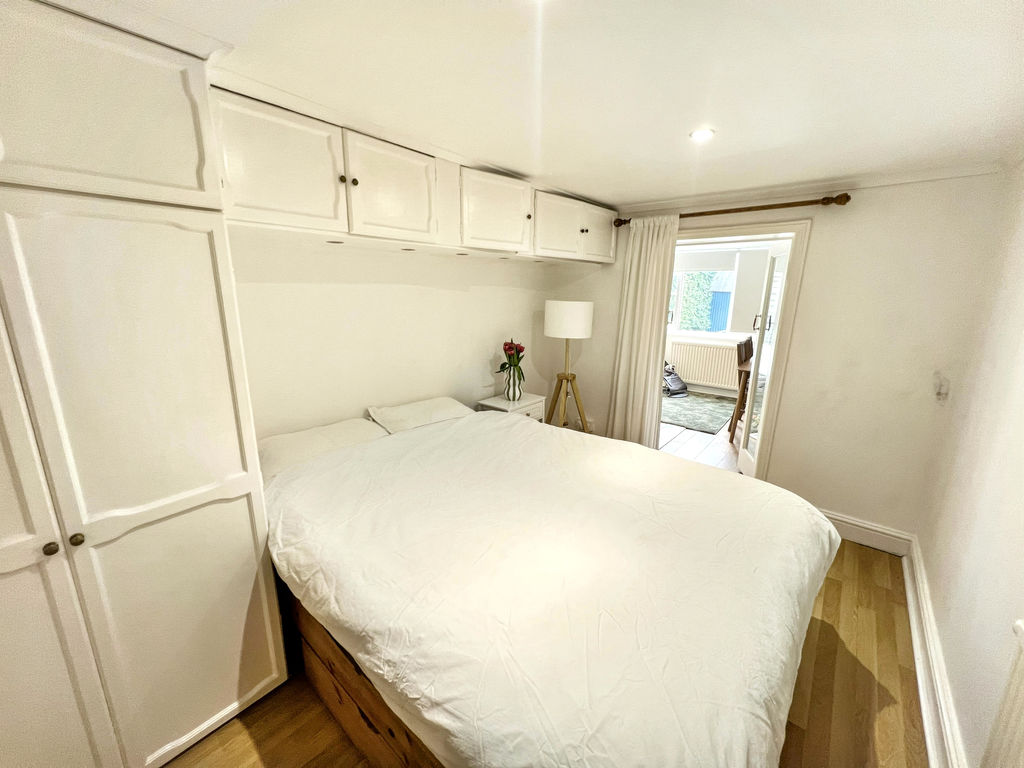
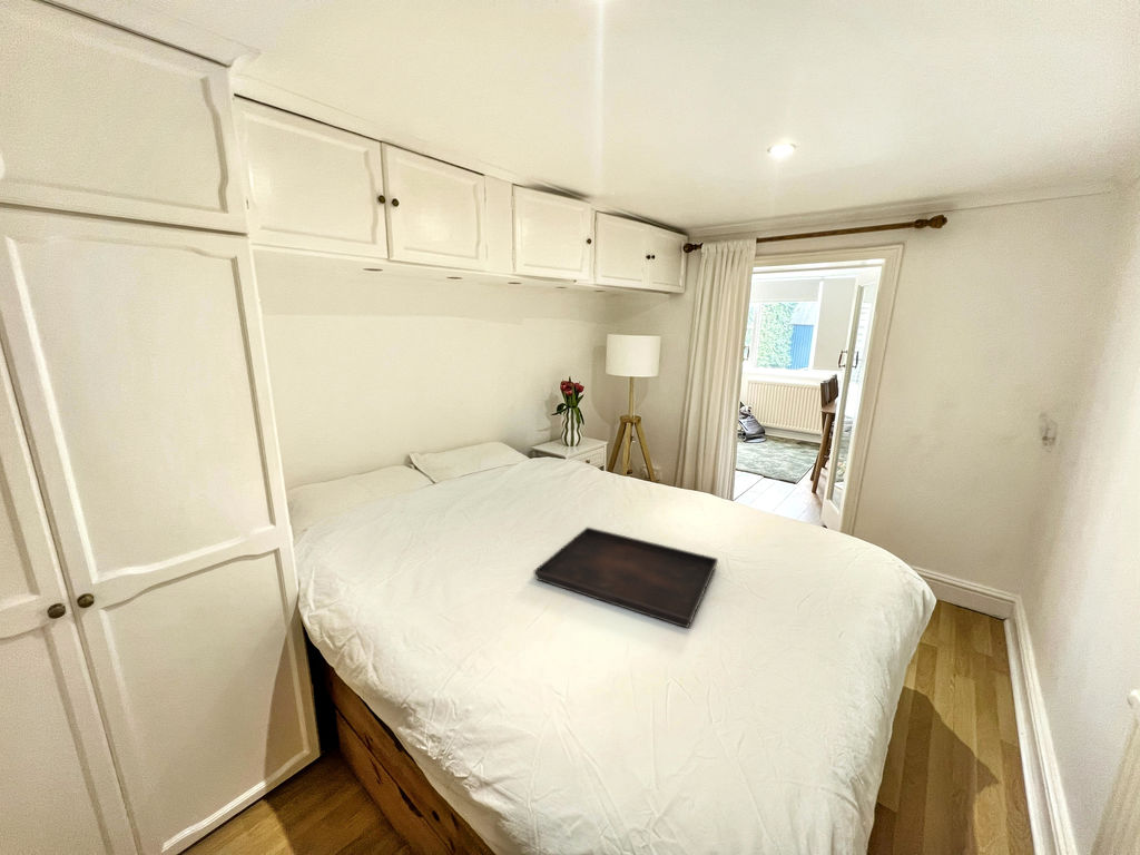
+ serving tray [533,527,719,629]
